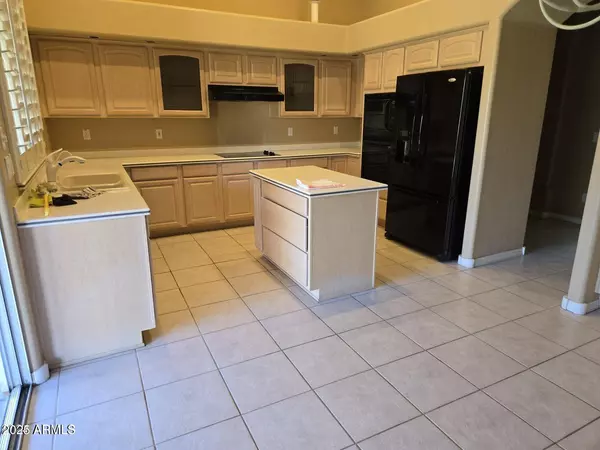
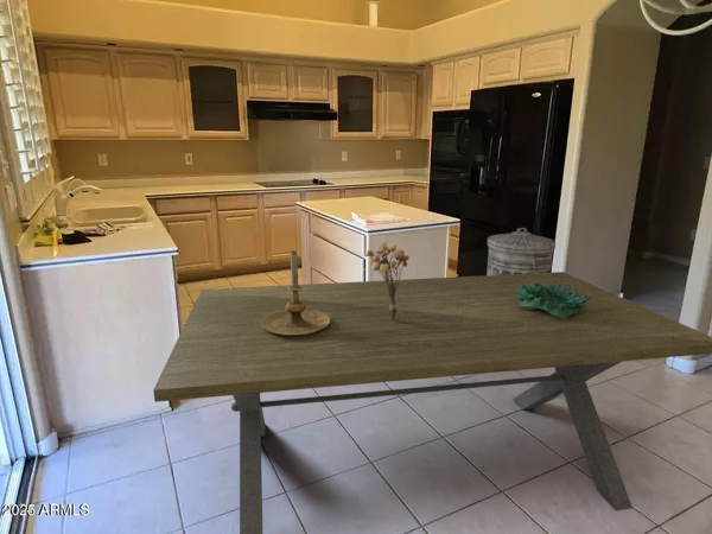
+ trash can [485,227,557,275]
+ decorative bowl [516,281,592,319]
+ dining table [152,271,712,534]
+ candle holder [261,249,330,336]
+ bouquet [365,241,411,319]
